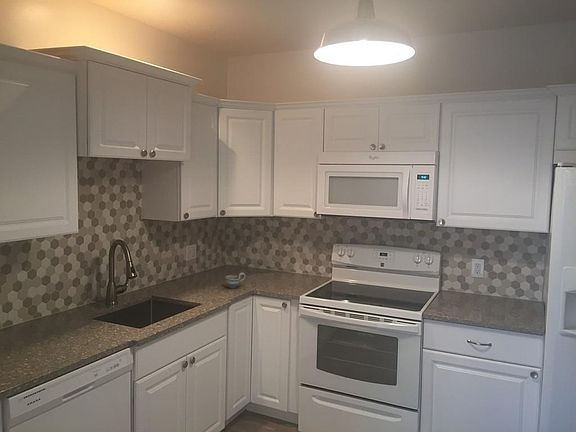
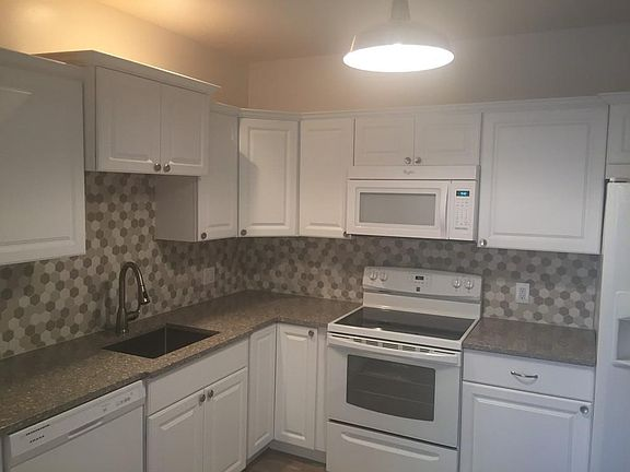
- cup [225,272,246,290]
